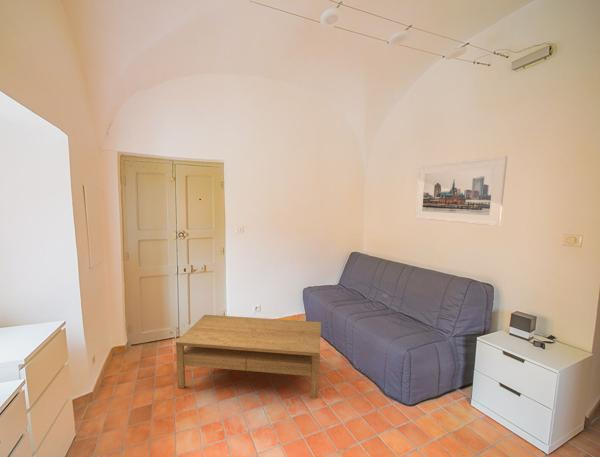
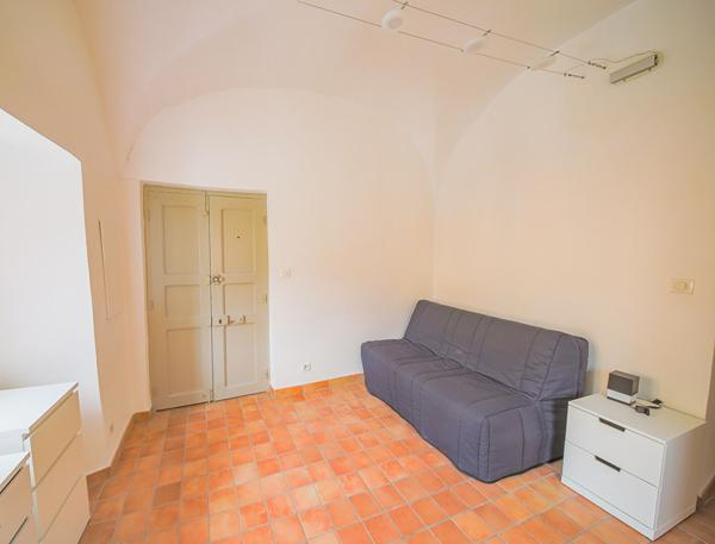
- coffee table [175,314,322,399]
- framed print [414,155,508,227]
